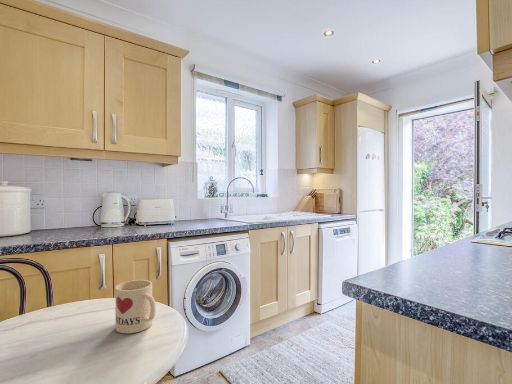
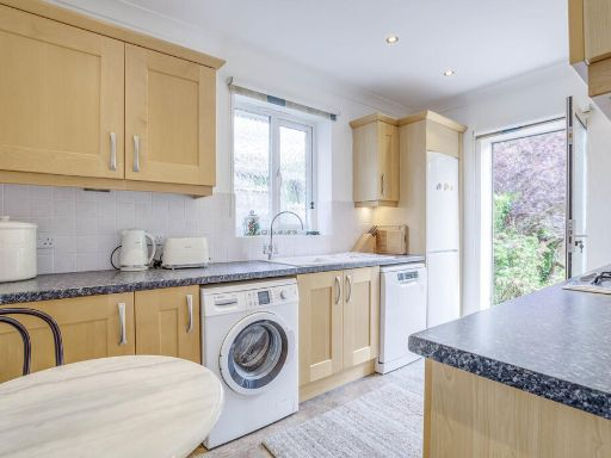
- mug [114,279,157,334]
